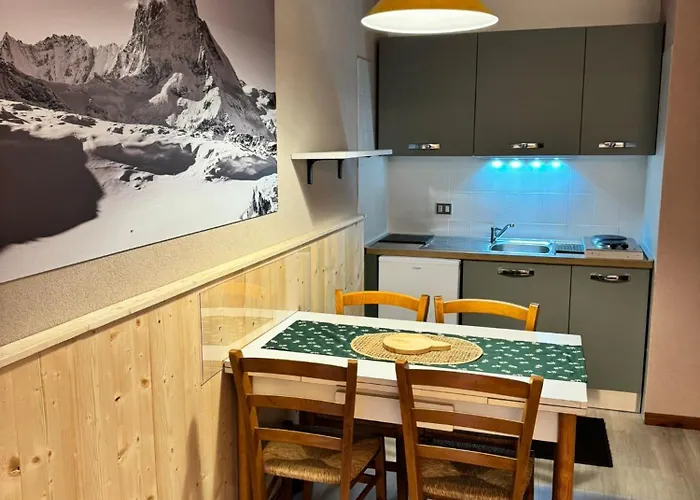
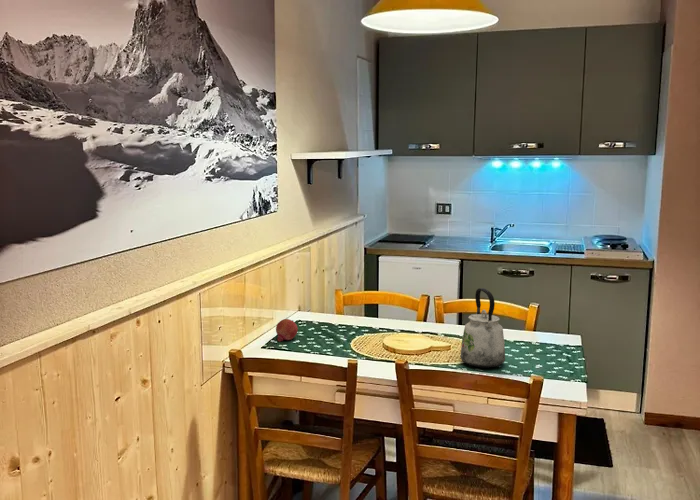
+ fruit [275,318,299,343]
+ kettle [459,287,506,368]
